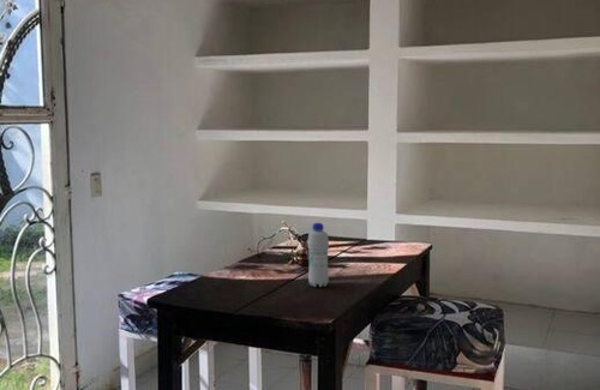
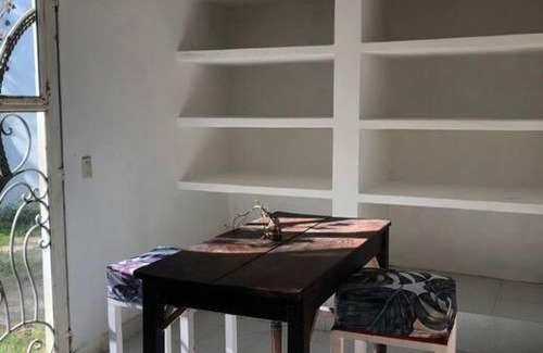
- bottle [306,222,330,288]
